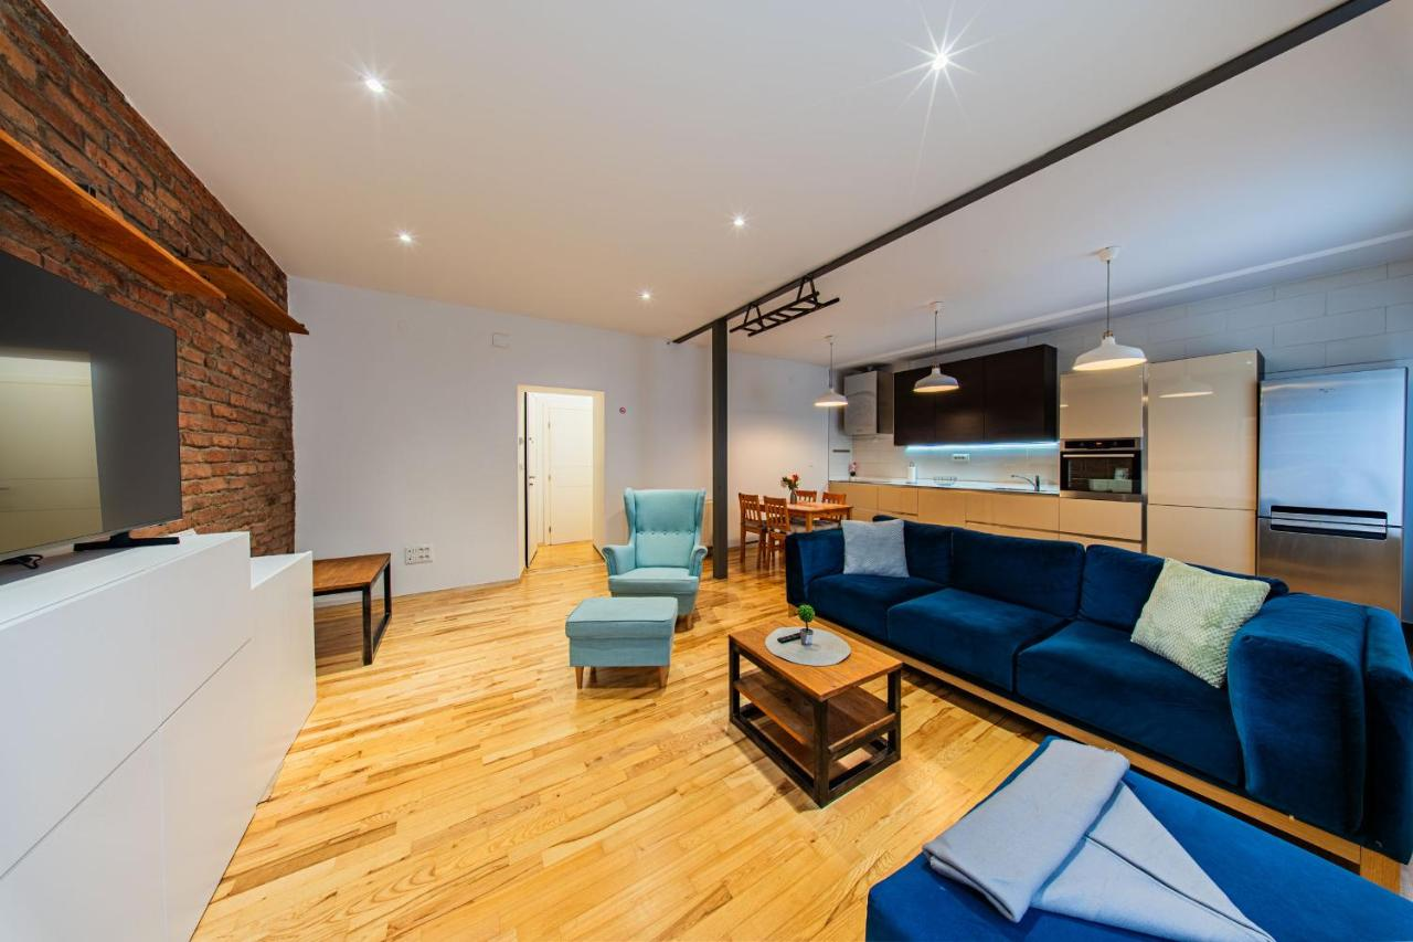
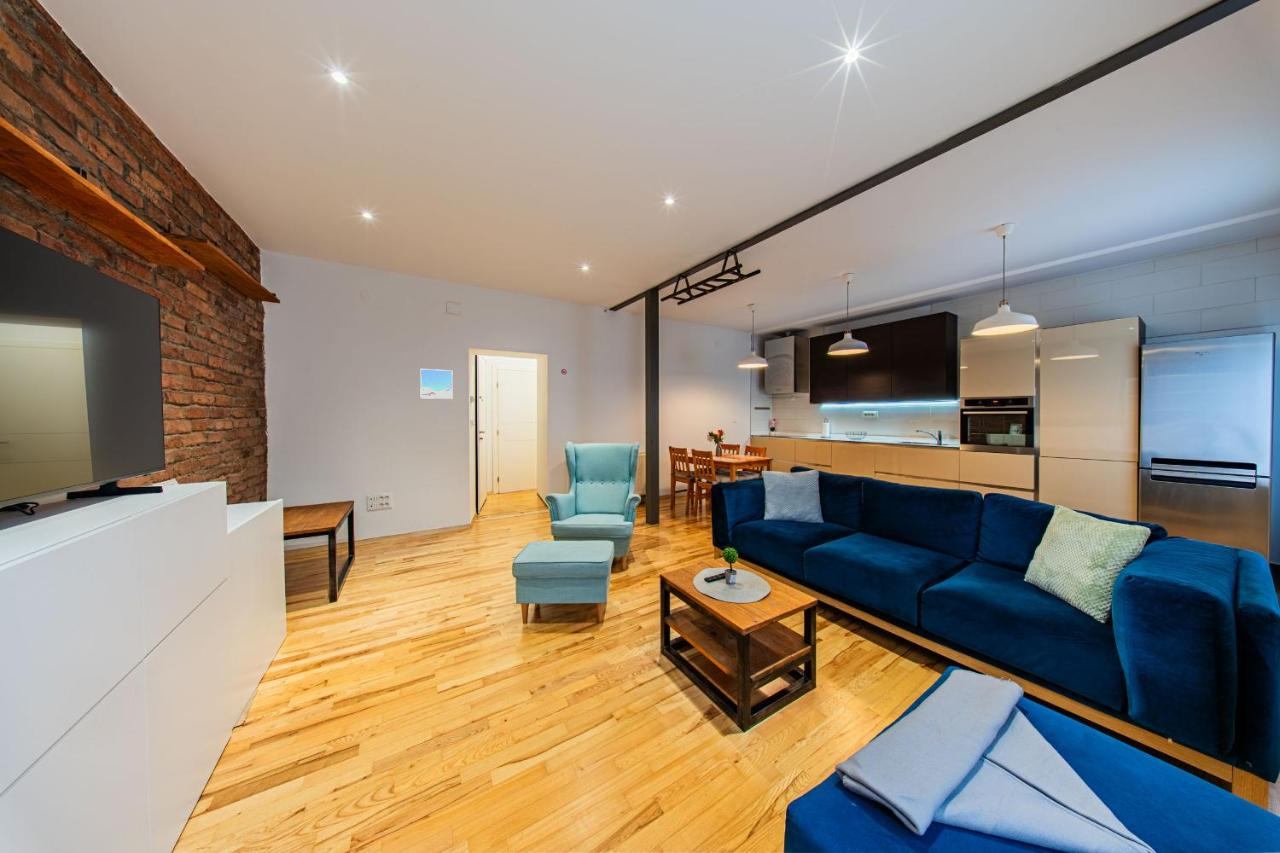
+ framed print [419,368,454,400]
